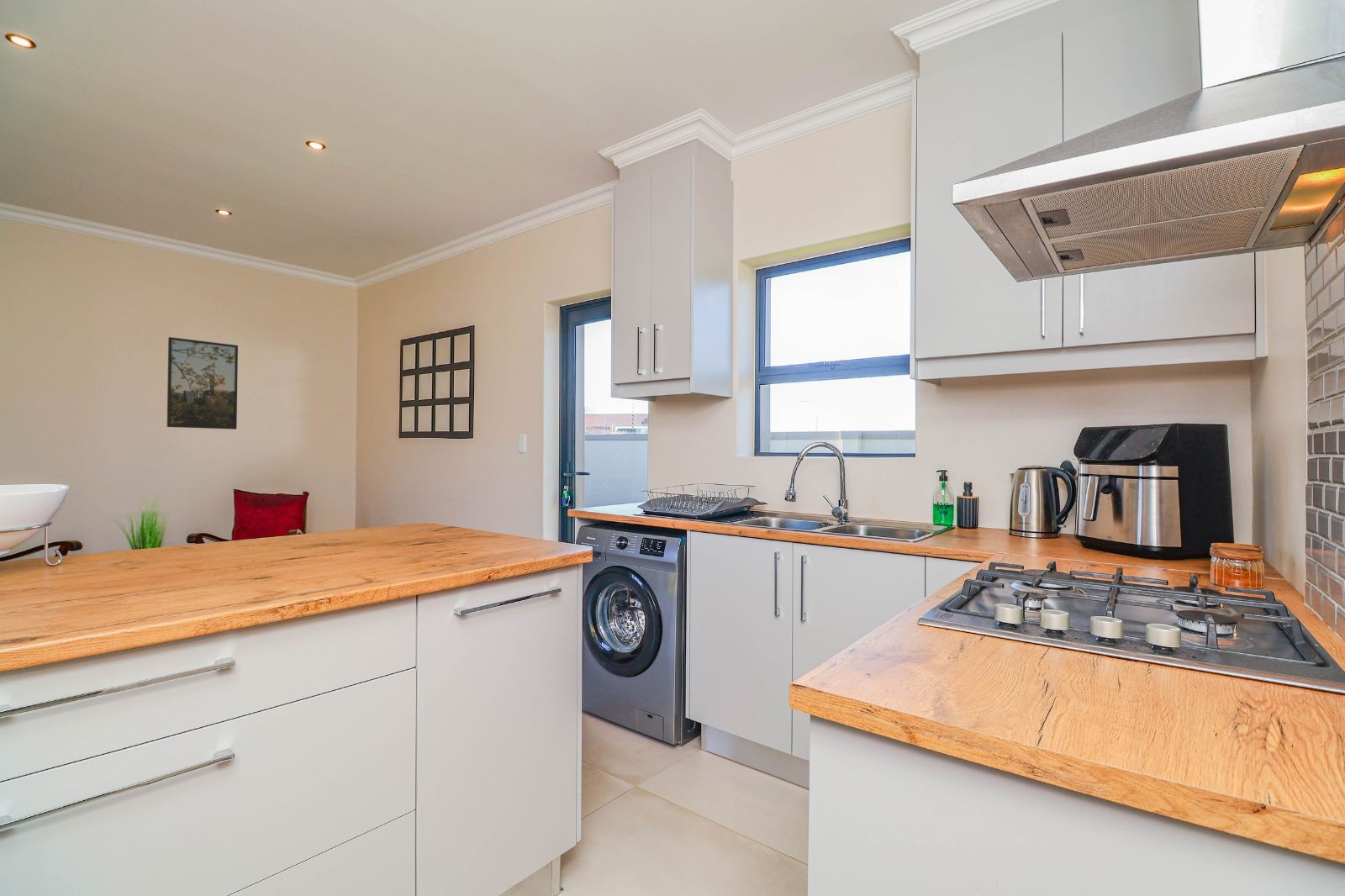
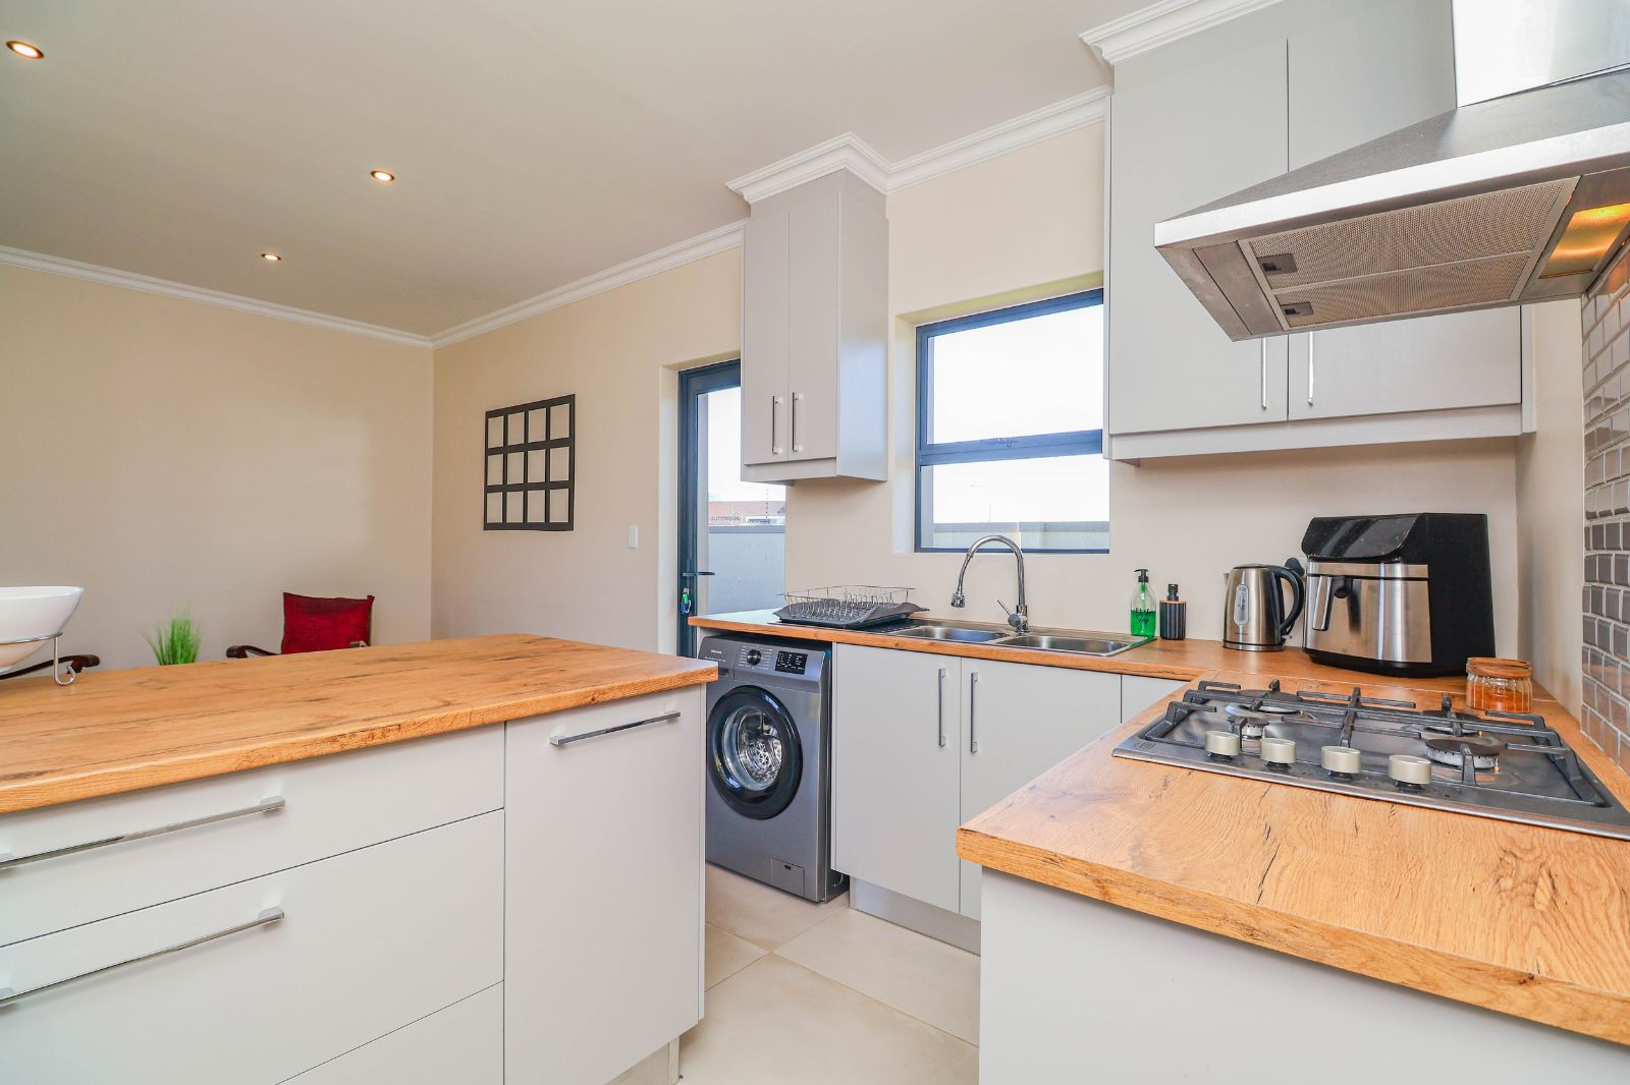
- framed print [166,336,239,430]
